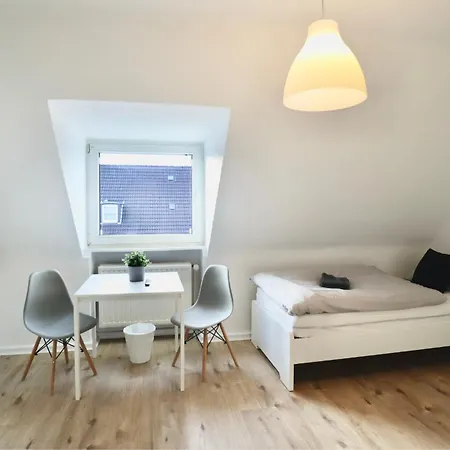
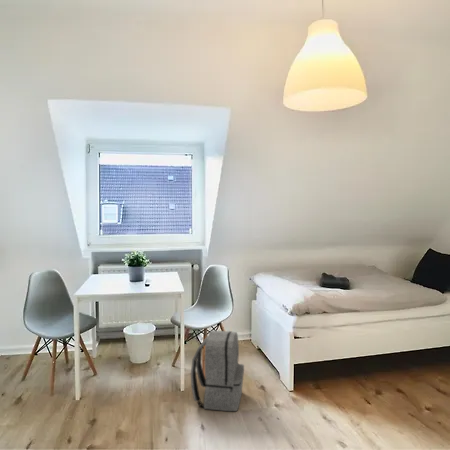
+ backpack [190,329,245,412]
